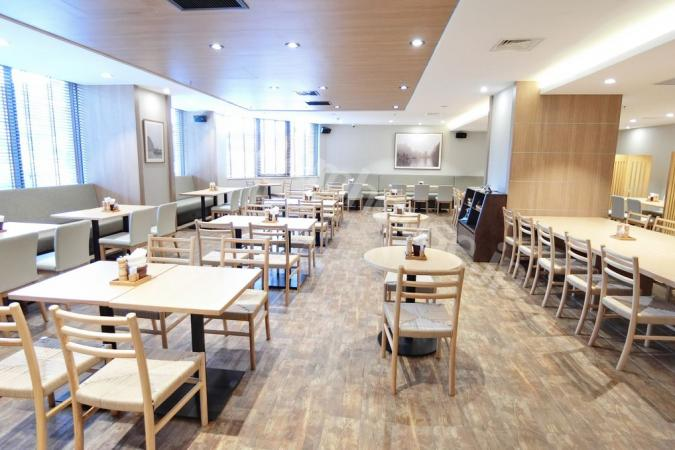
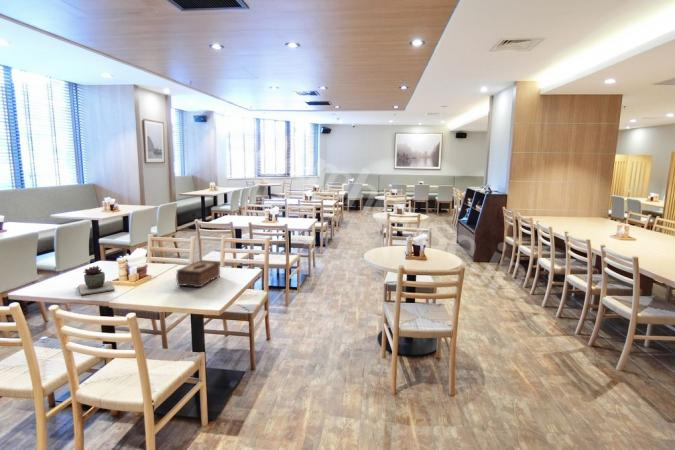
+ tissue box [175,260,221,288]
+ succulent plant [78,264,116,296]
